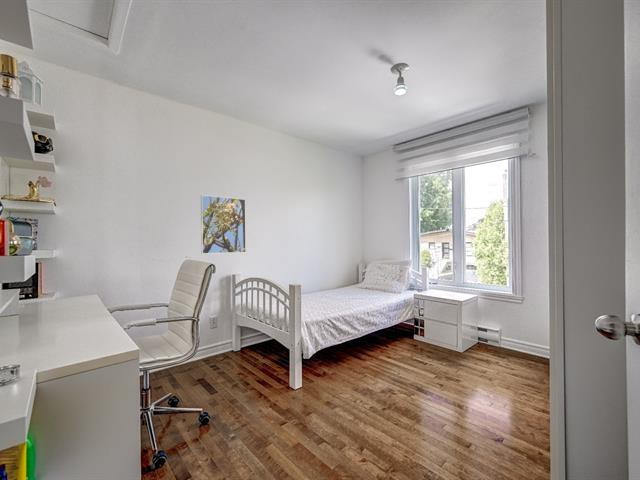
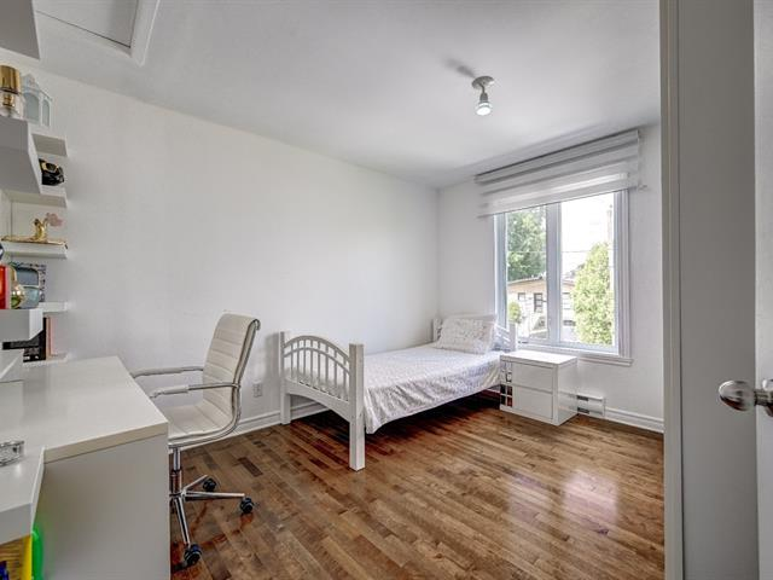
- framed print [200,194,247,255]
